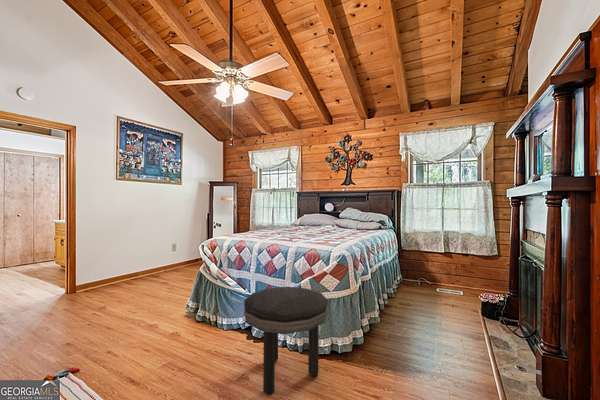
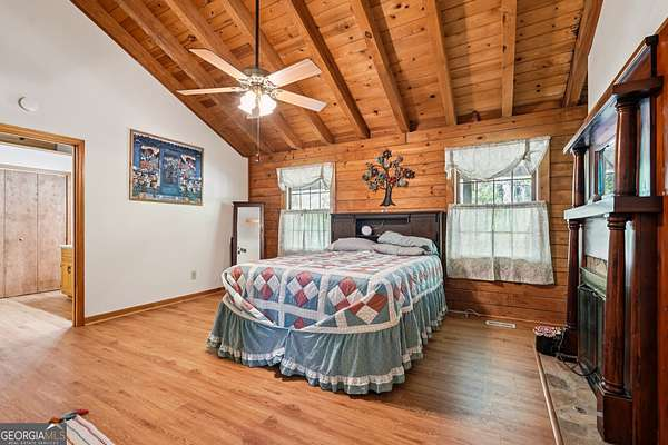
- side table [243,286,329,396]
